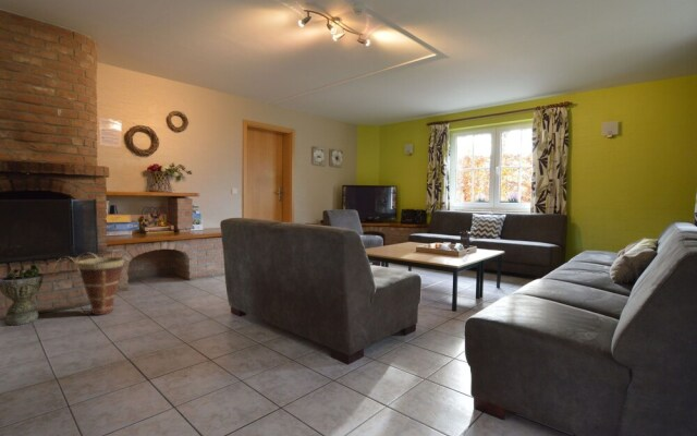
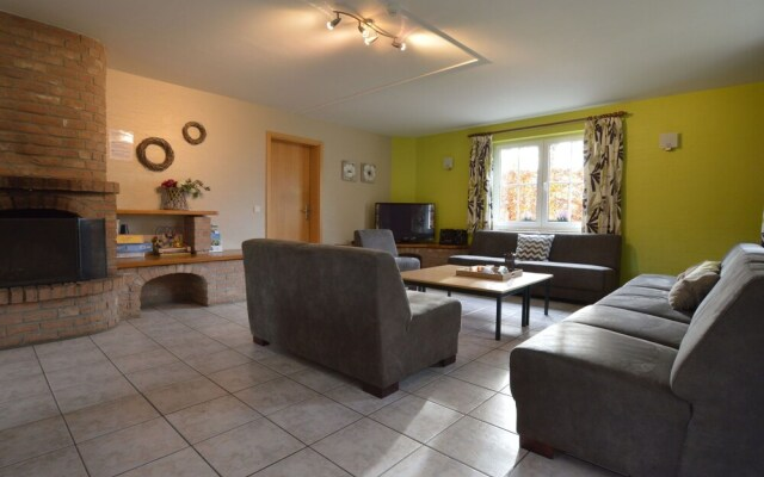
- basket [52,252,125,316]
- planter [0,263,45,326]
